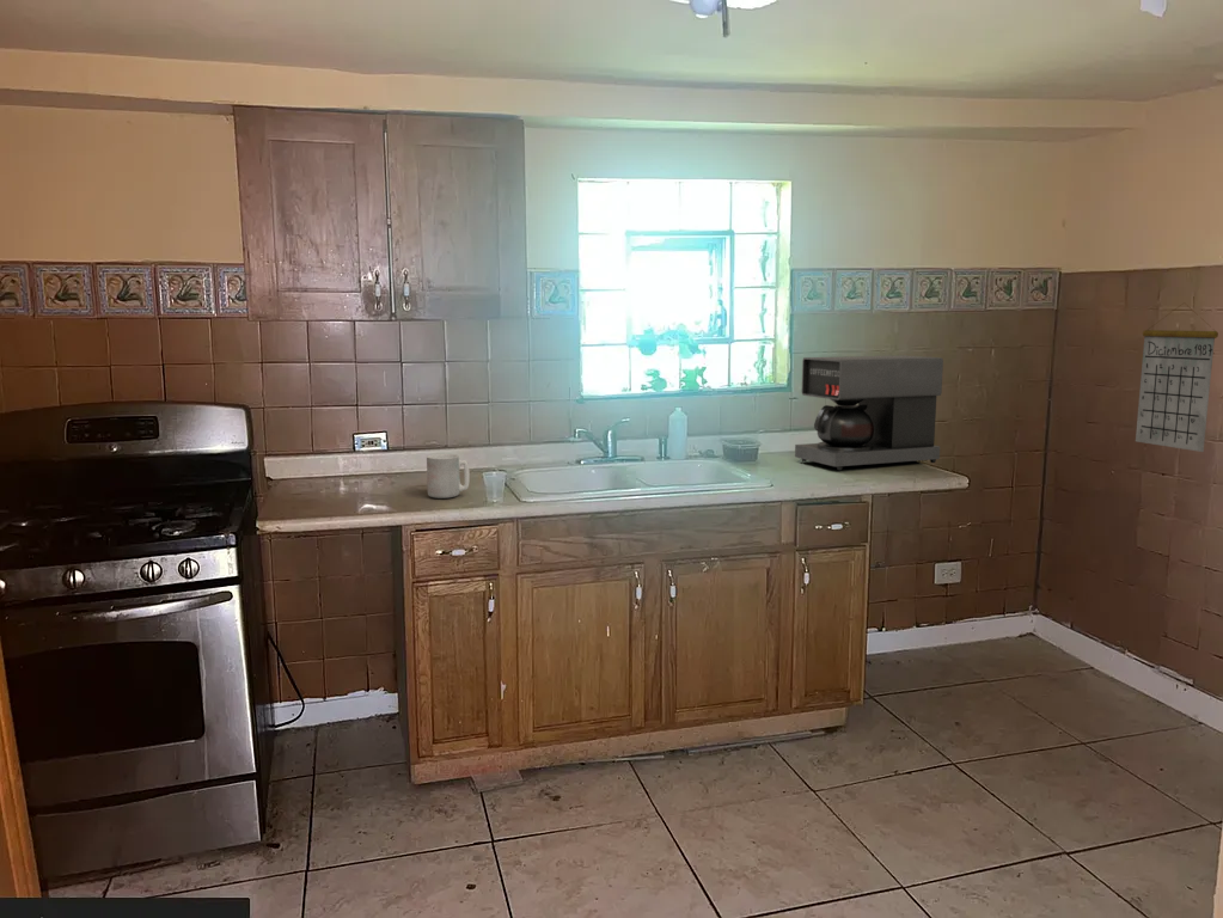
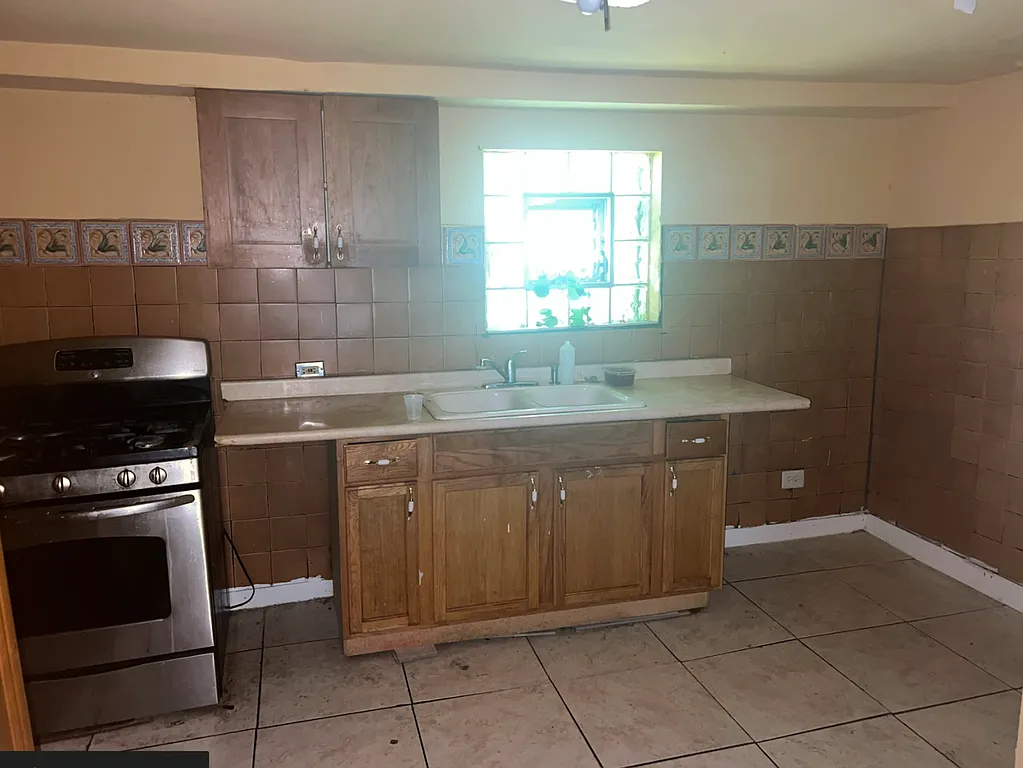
- coffee maker [794,354,944,471]
- mug [426,453,471,500]
- calendar [1135,301,1219,453]
